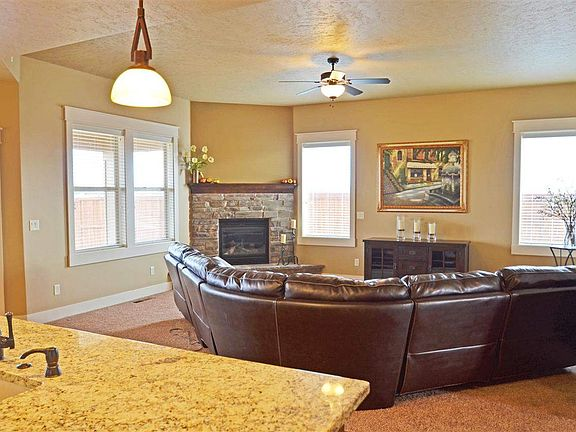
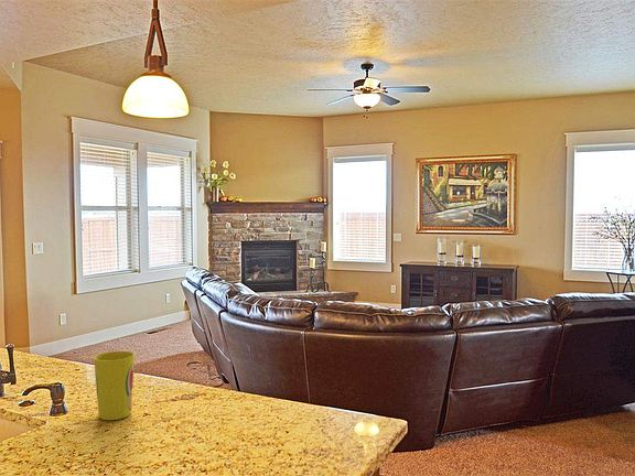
+ cup [93,350,136,421]
